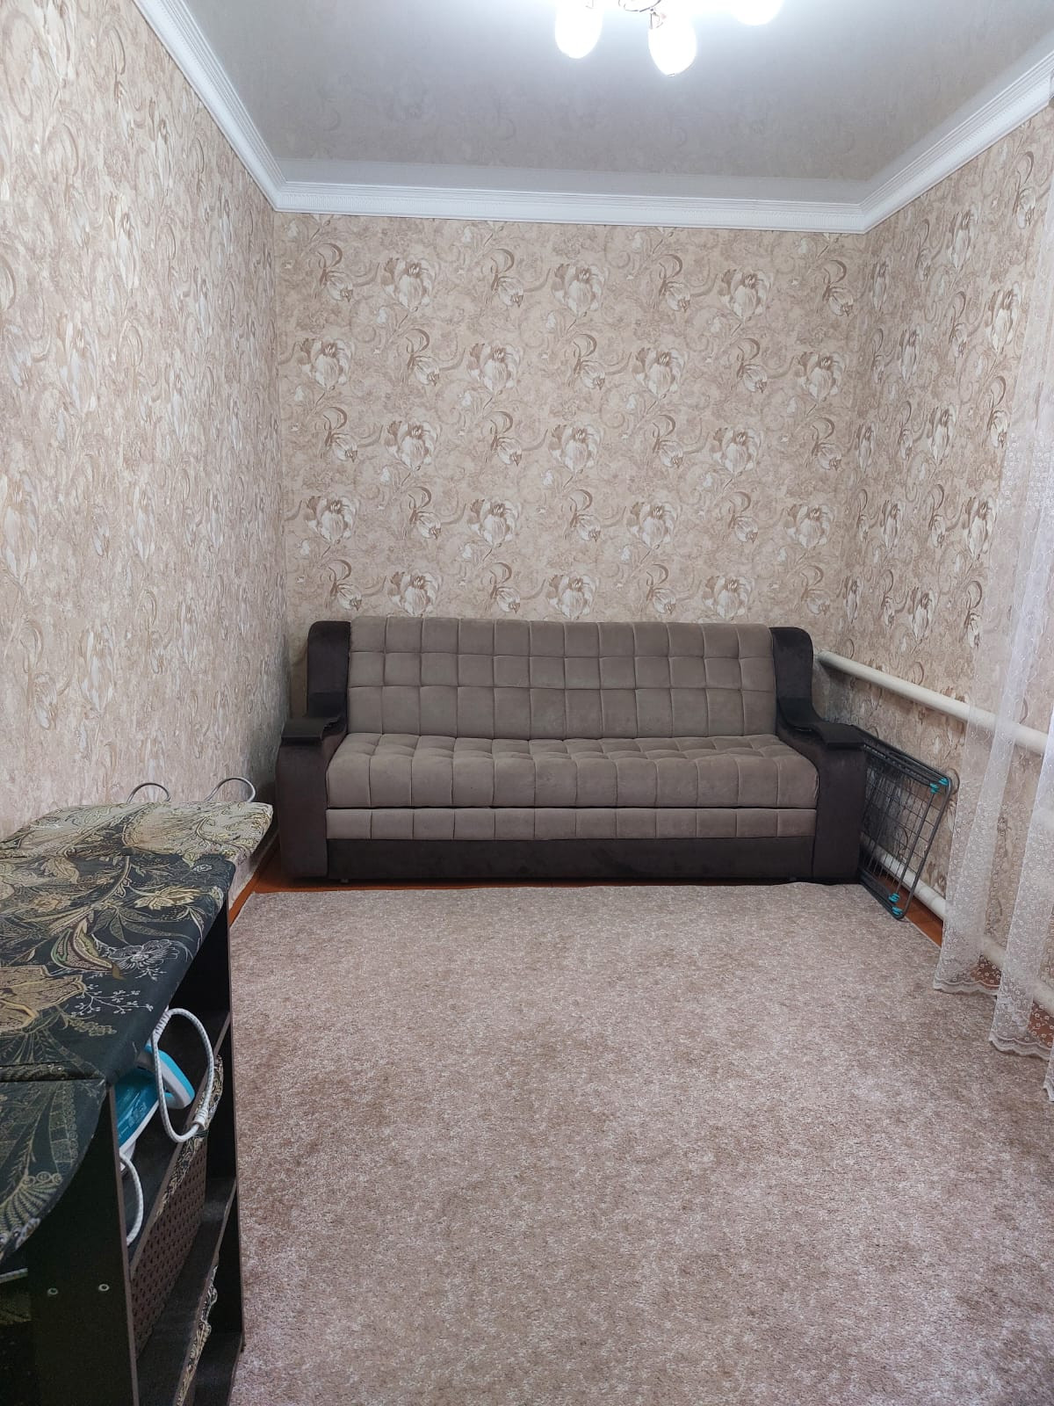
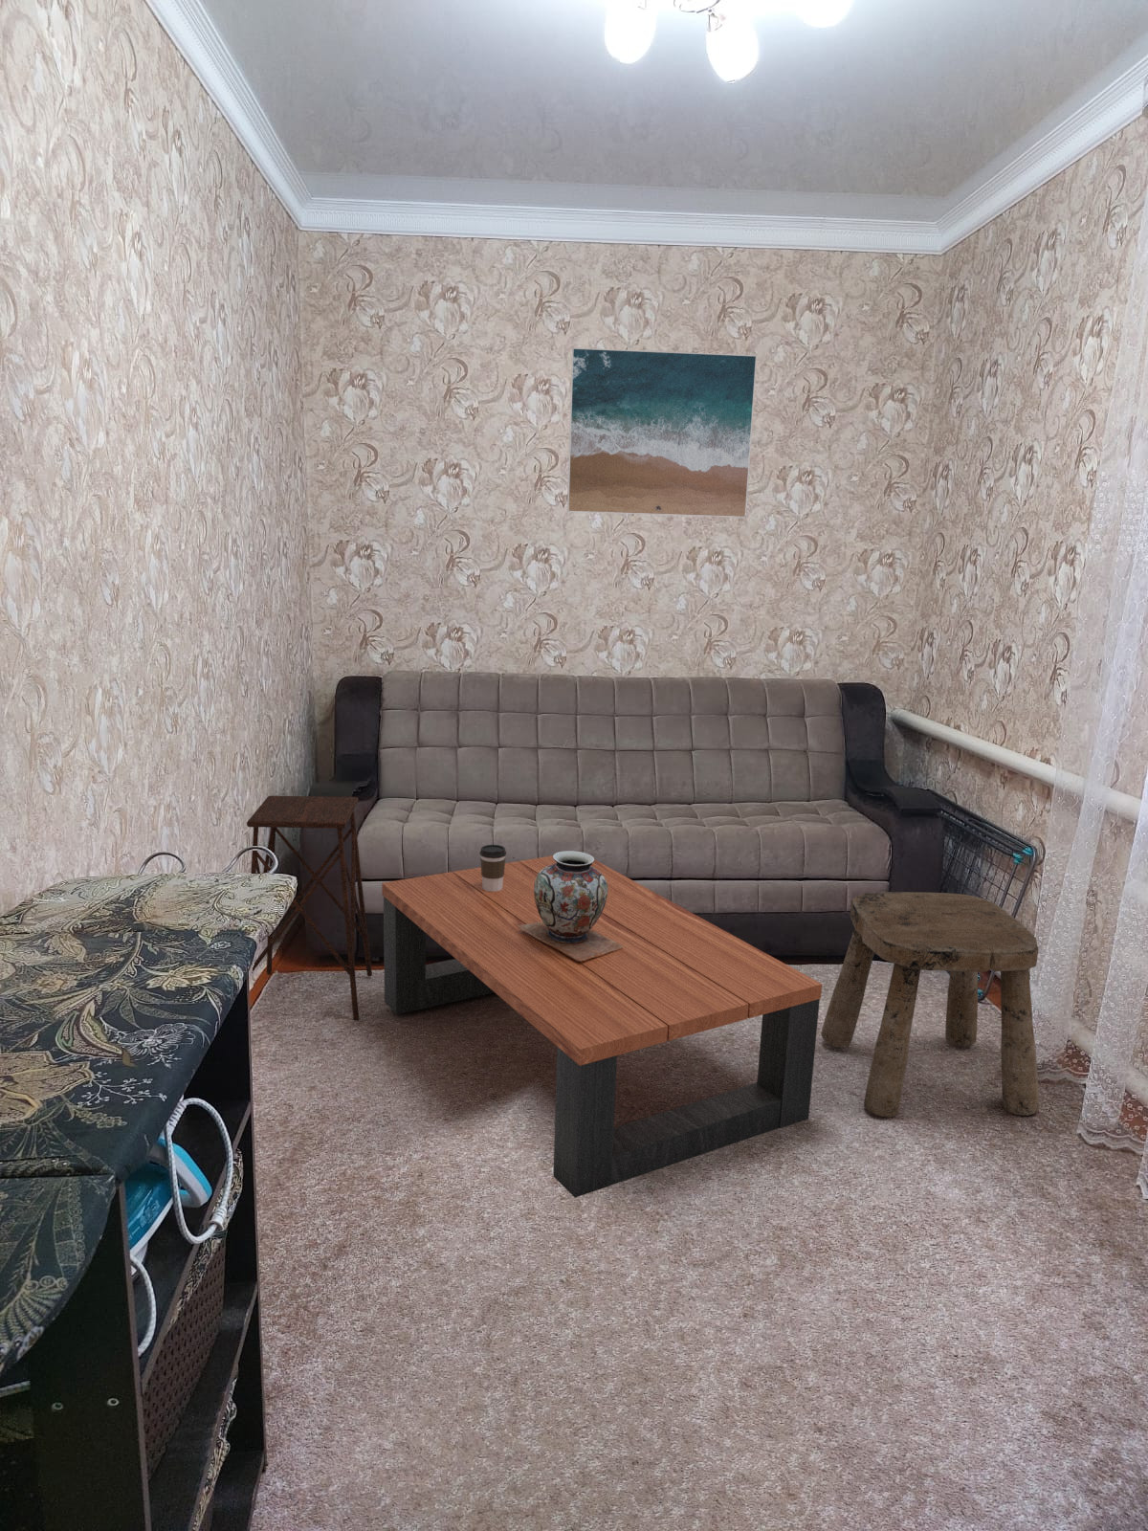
+ side table [246,796,373,1022]
+ stool [820,891,1039,1119]
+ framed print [567,346,757,518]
+ decorative vase [519,850,623,962]
+ coffee table [381,855,822,1199]
+ coffee cup [479,844,506,892]
